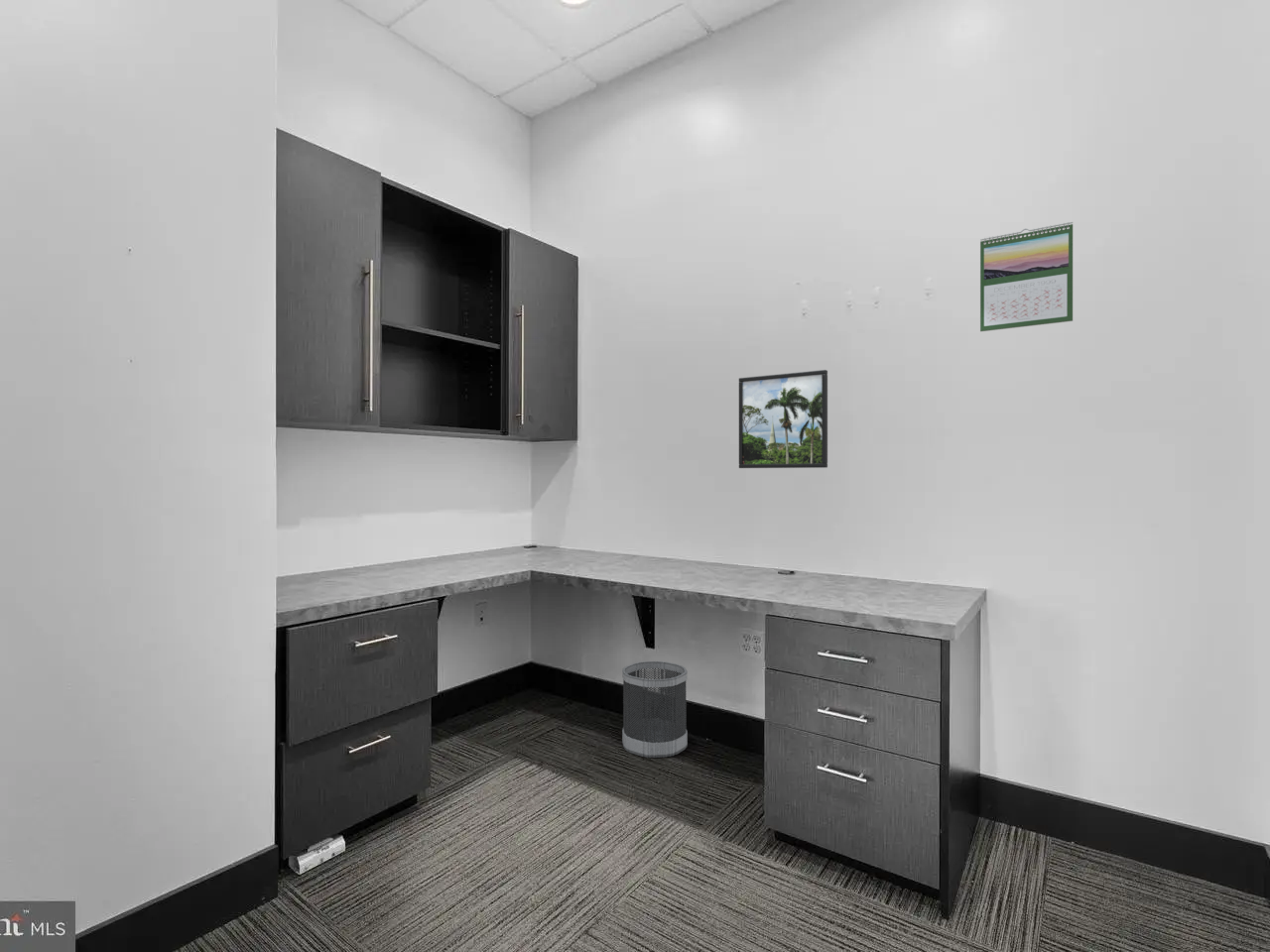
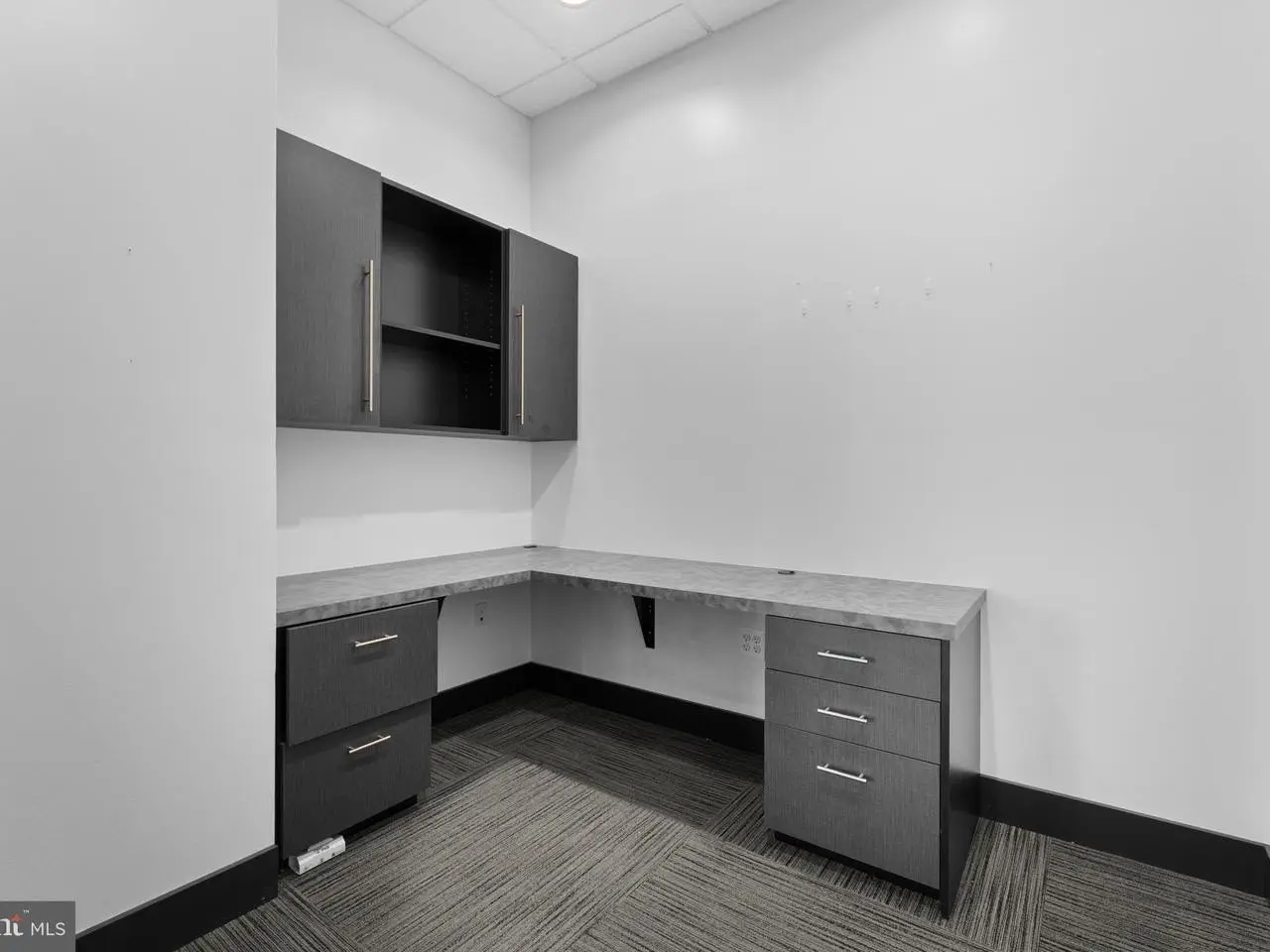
- calendar [979,221,1074,332]
- wastebasket [621,660,689,759]
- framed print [738,369,828,469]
